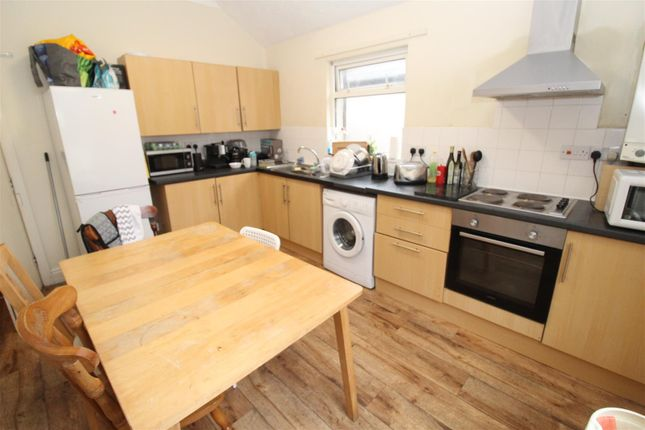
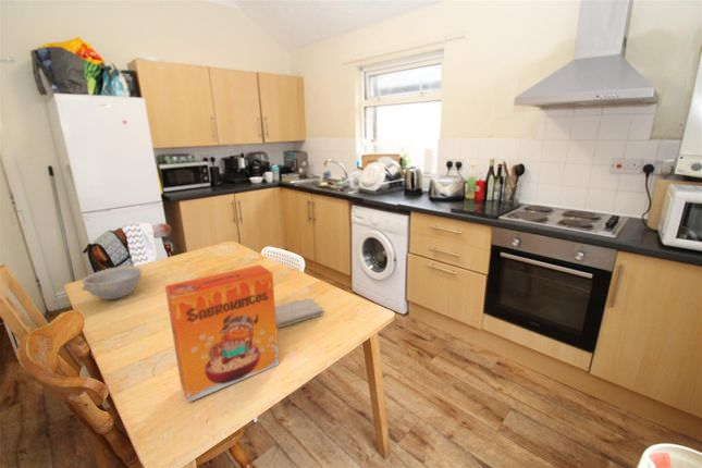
+ washcloth [275,297,324,329]
+ bowl [81,266,144,300]
+ cereal box [164,263,280,403]
